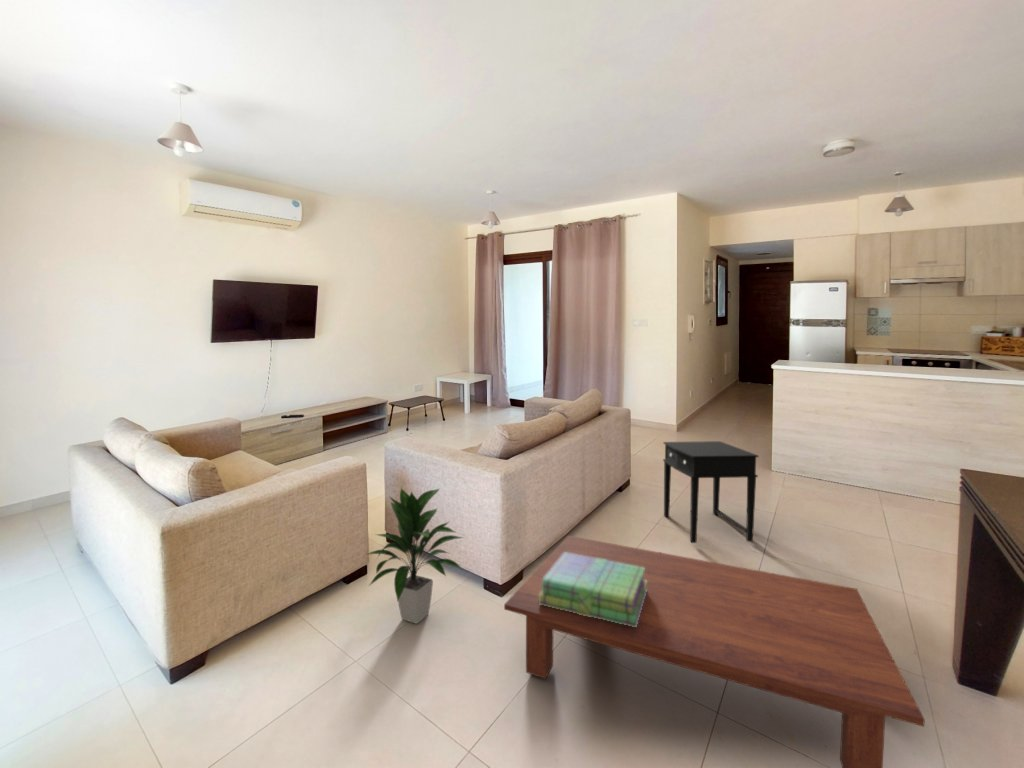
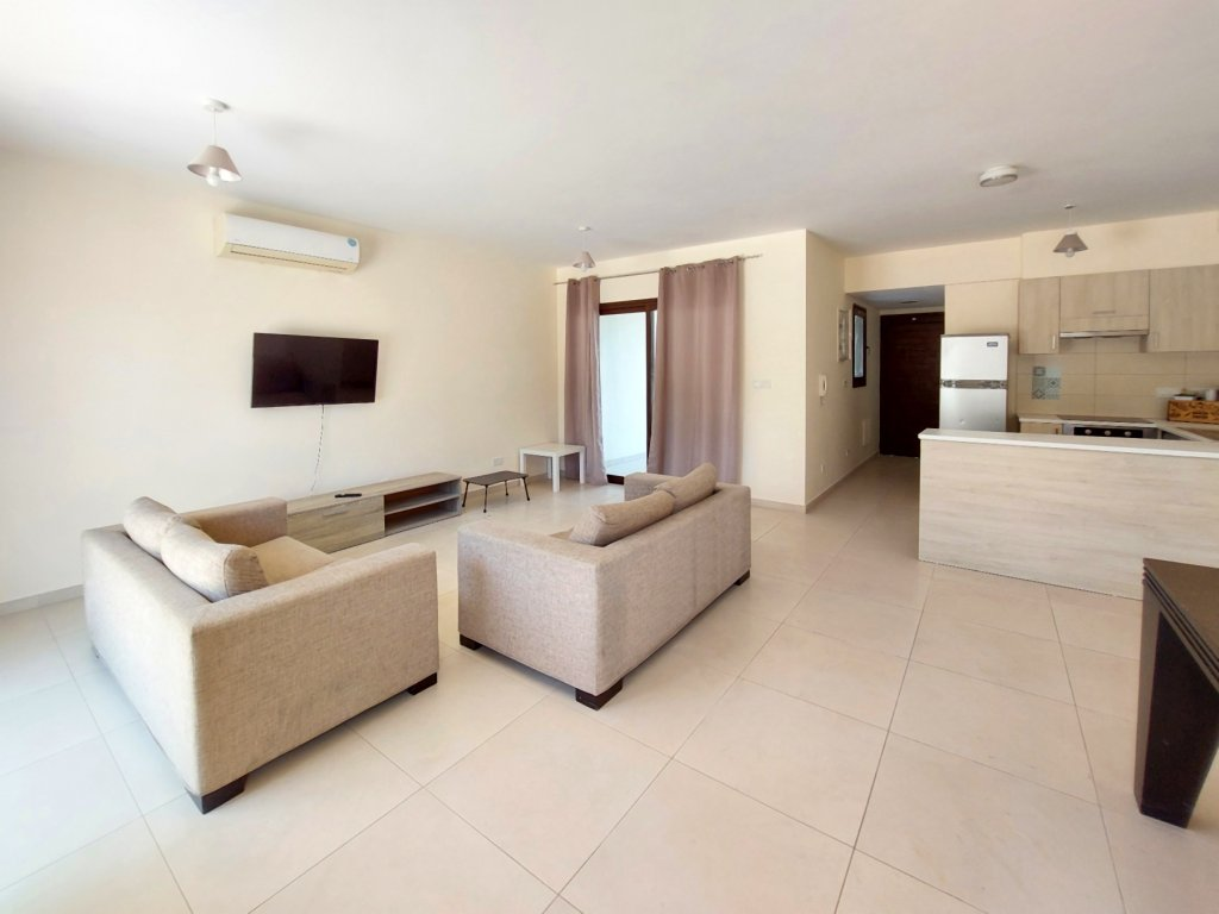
- side table [662,440,760,544]
- stack of books [539,553,647,627]
- coffee table [503,535,926,768]
- indoor plant [367,487,465,625]
